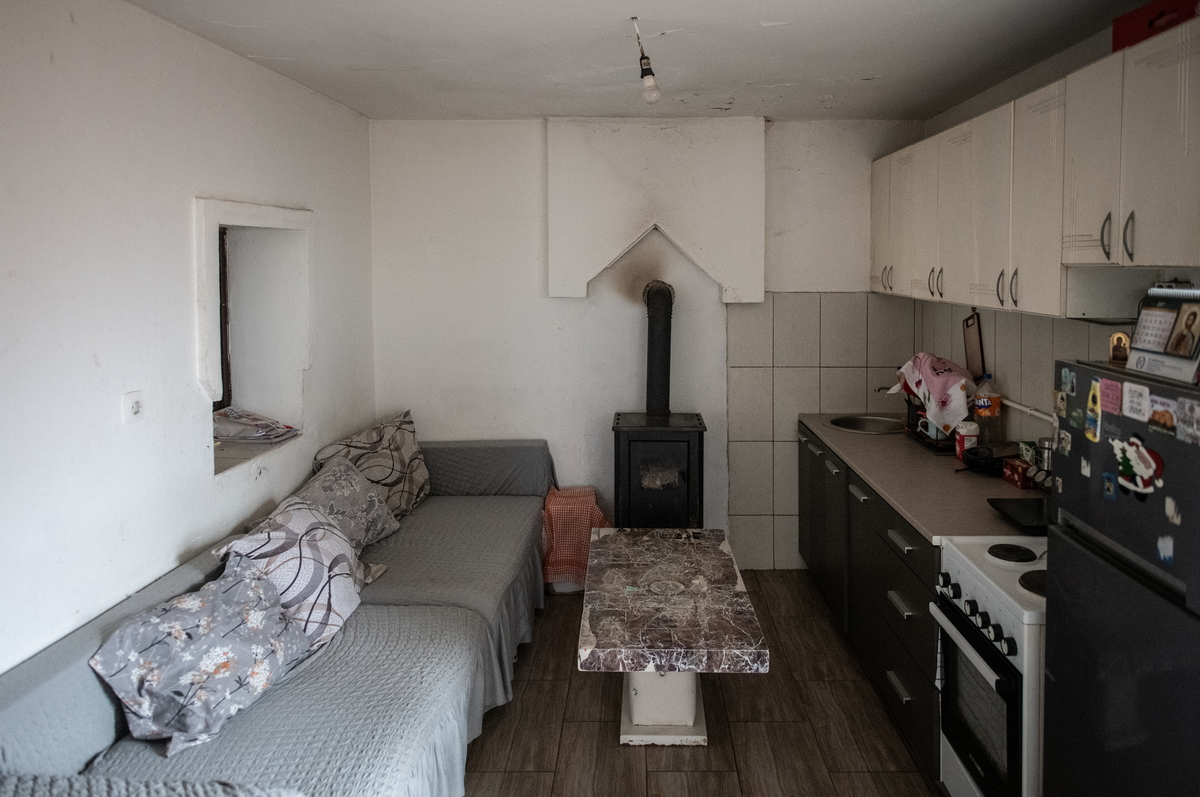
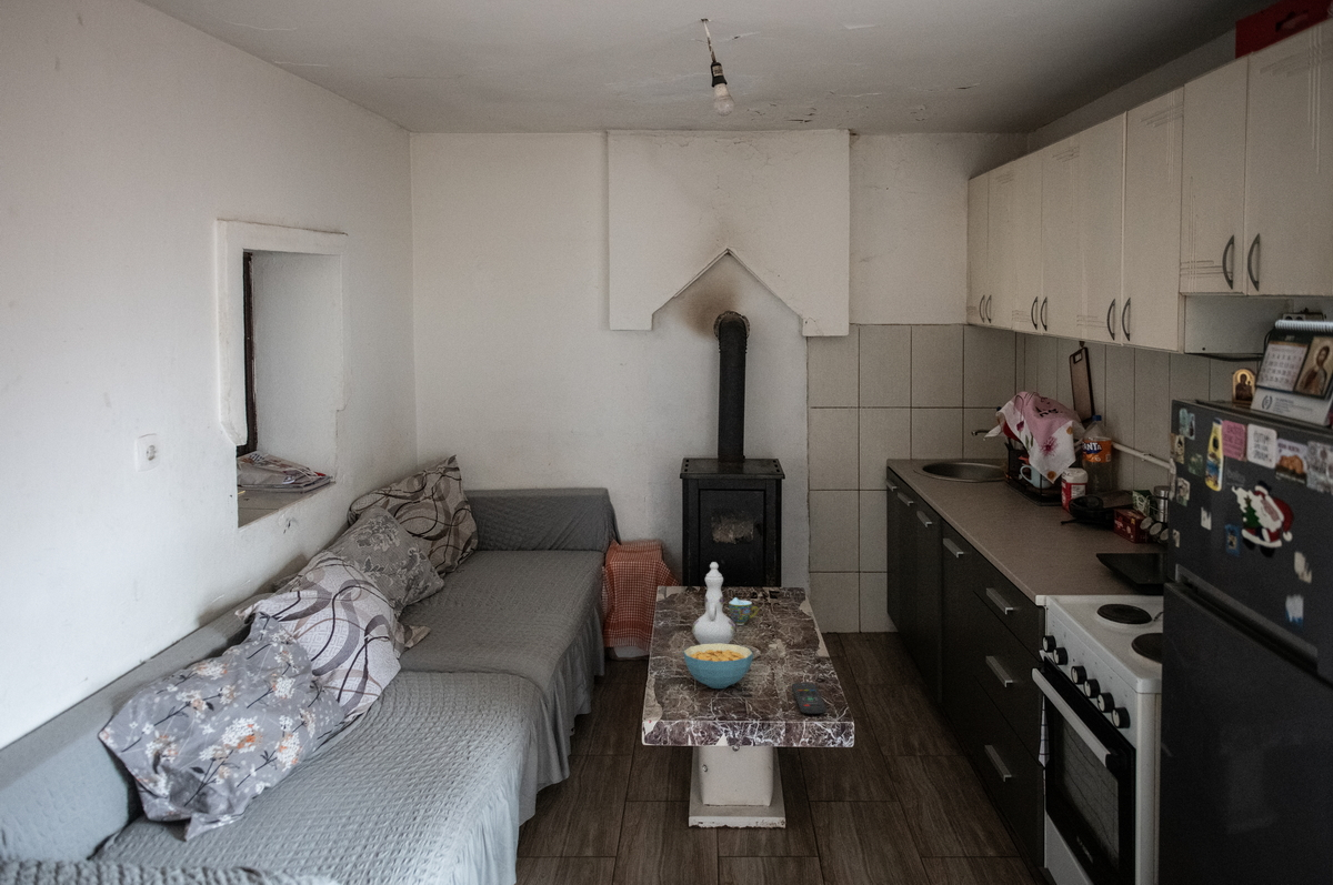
+ remote control [791,682,826,715]
+ cereal bowl [682,643,754,690]
+ teacup [728,596,760,626]
+ chinaware [691,561,738,645]
